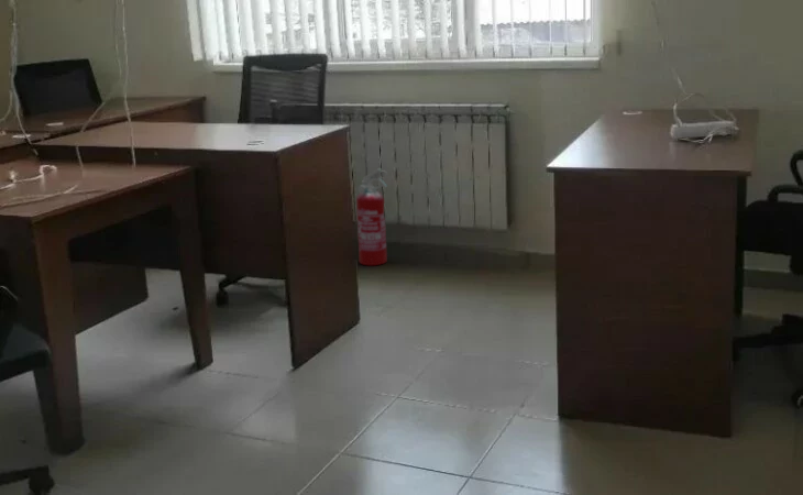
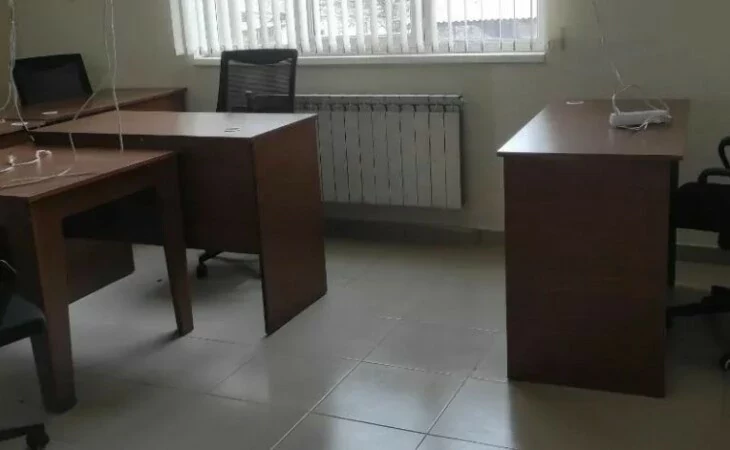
- fire extinguisher [355,167,388,266]
